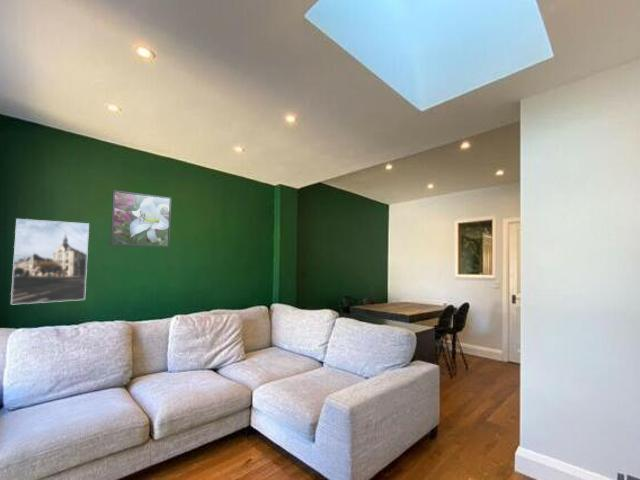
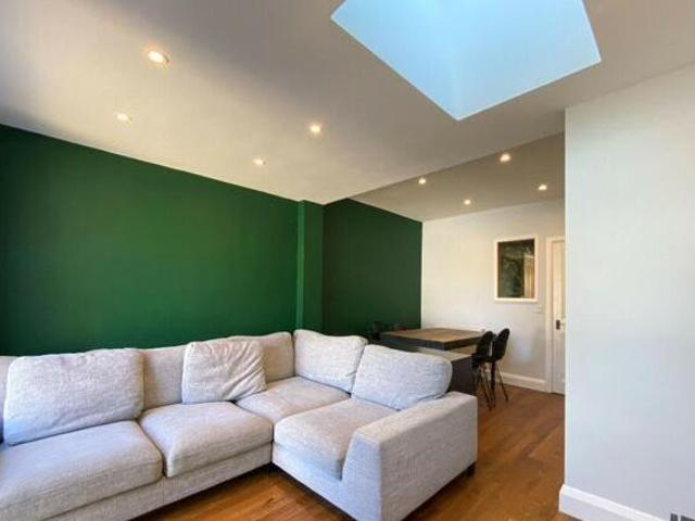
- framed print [109,189,172,248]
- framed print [10,218,90,306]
